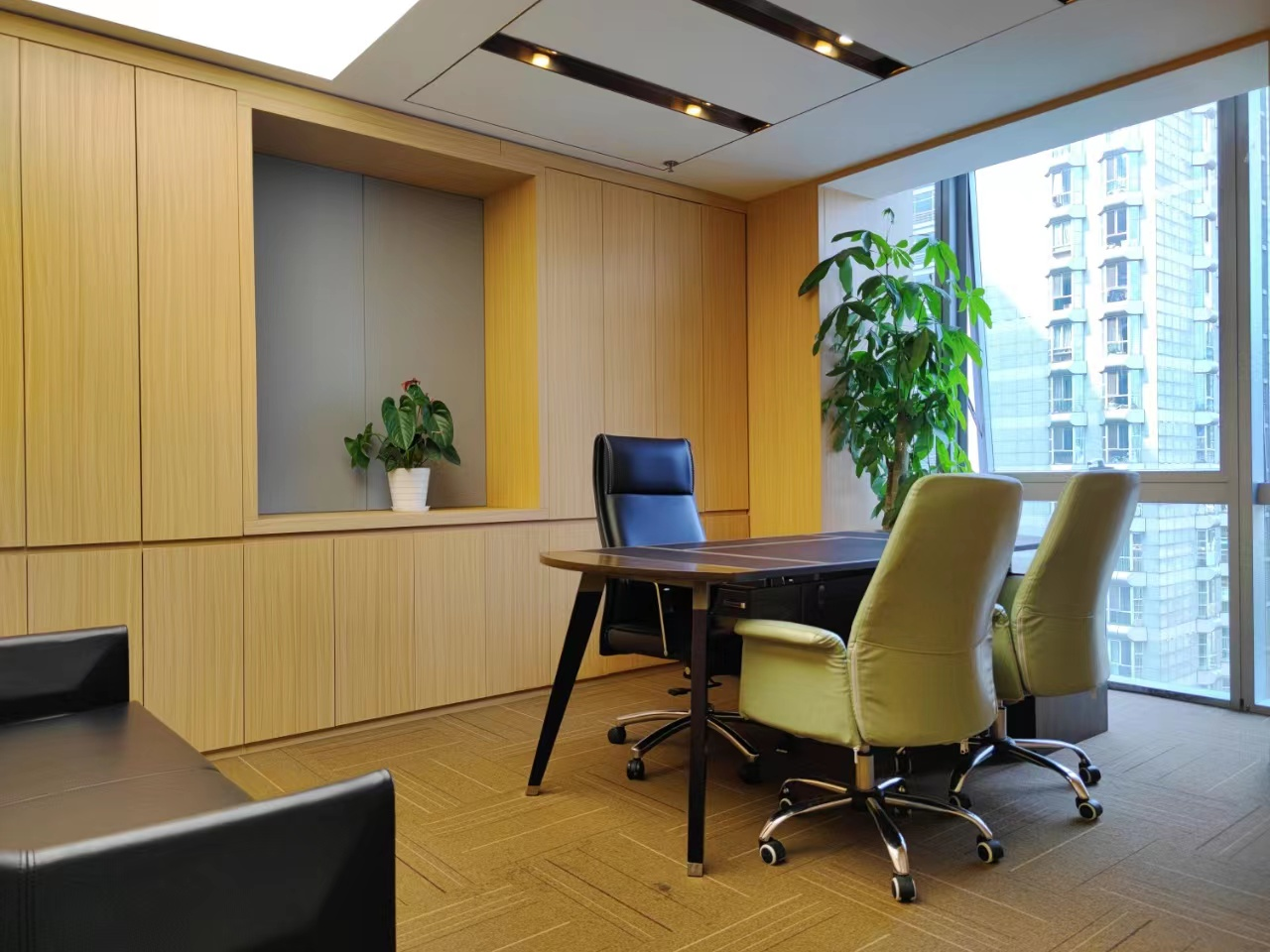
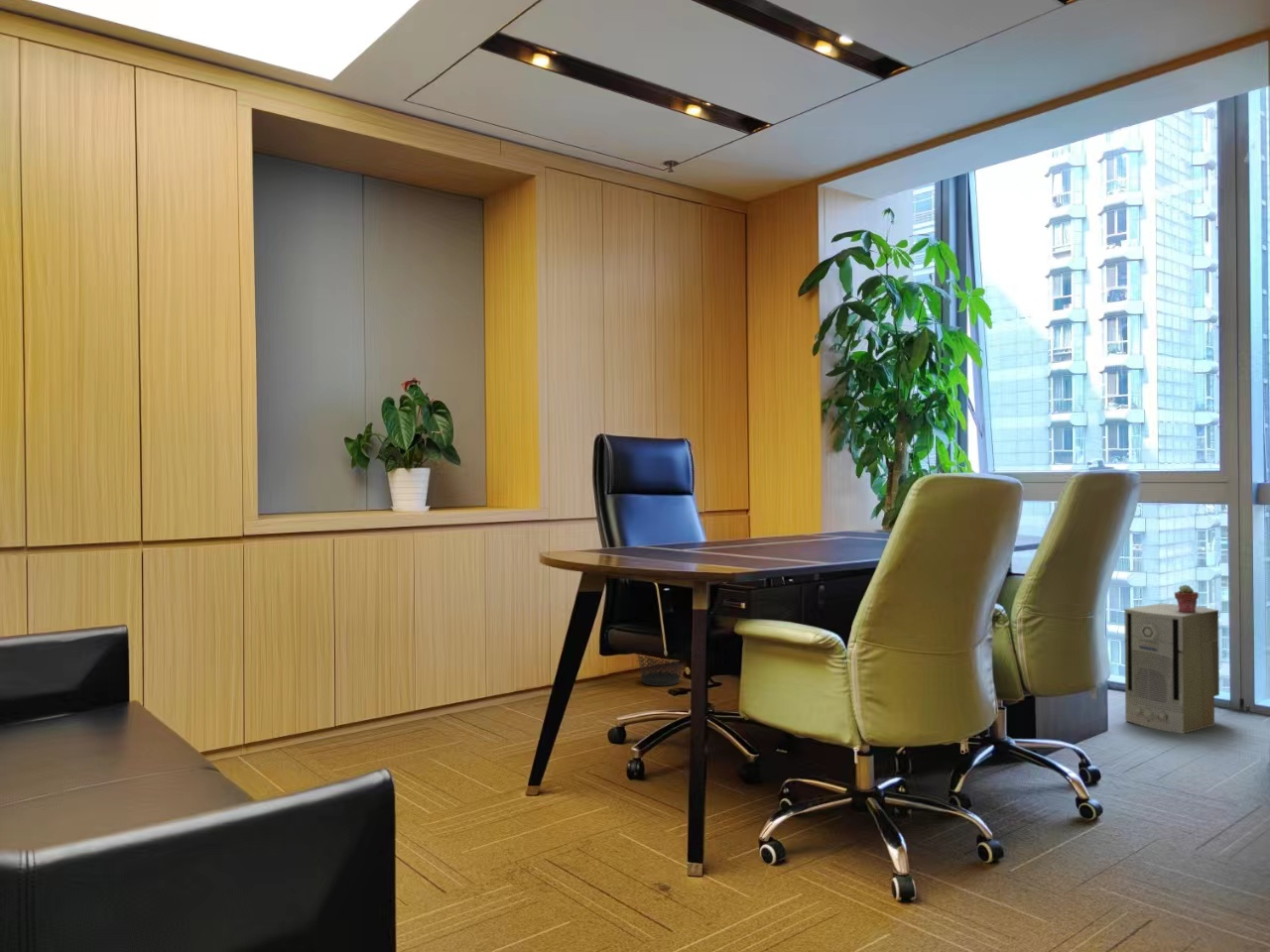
+ potted succulent [1174,584,1200,613]
+ wastebasket [637,654,683,687]
+ air purifier [1123,603,1220,735]
